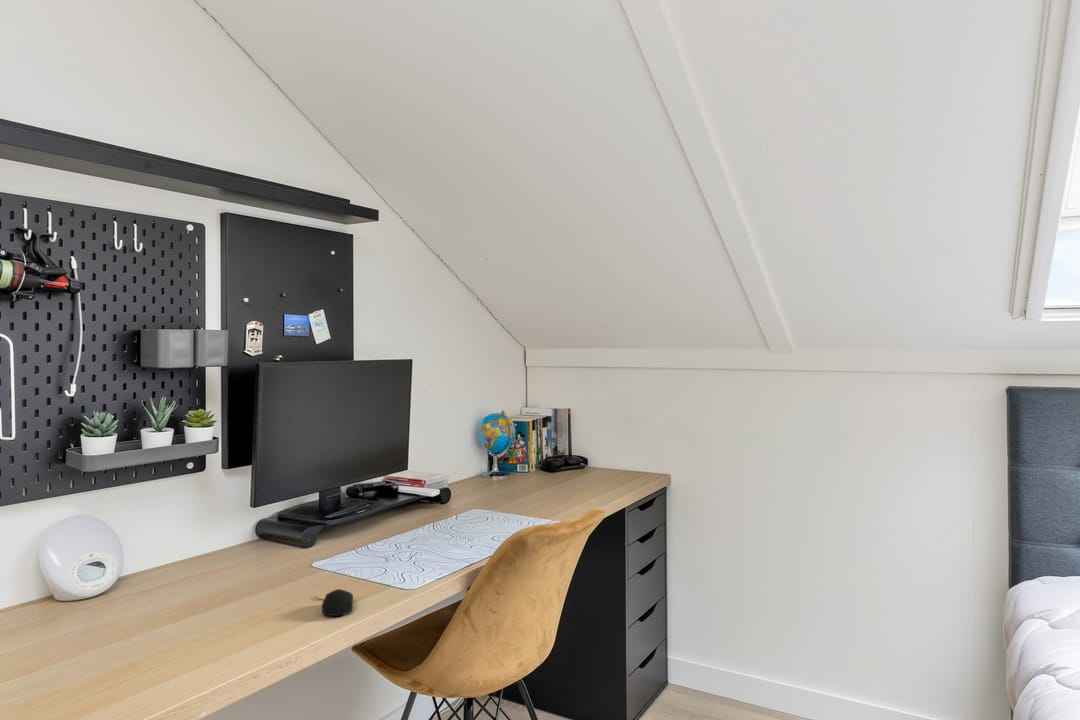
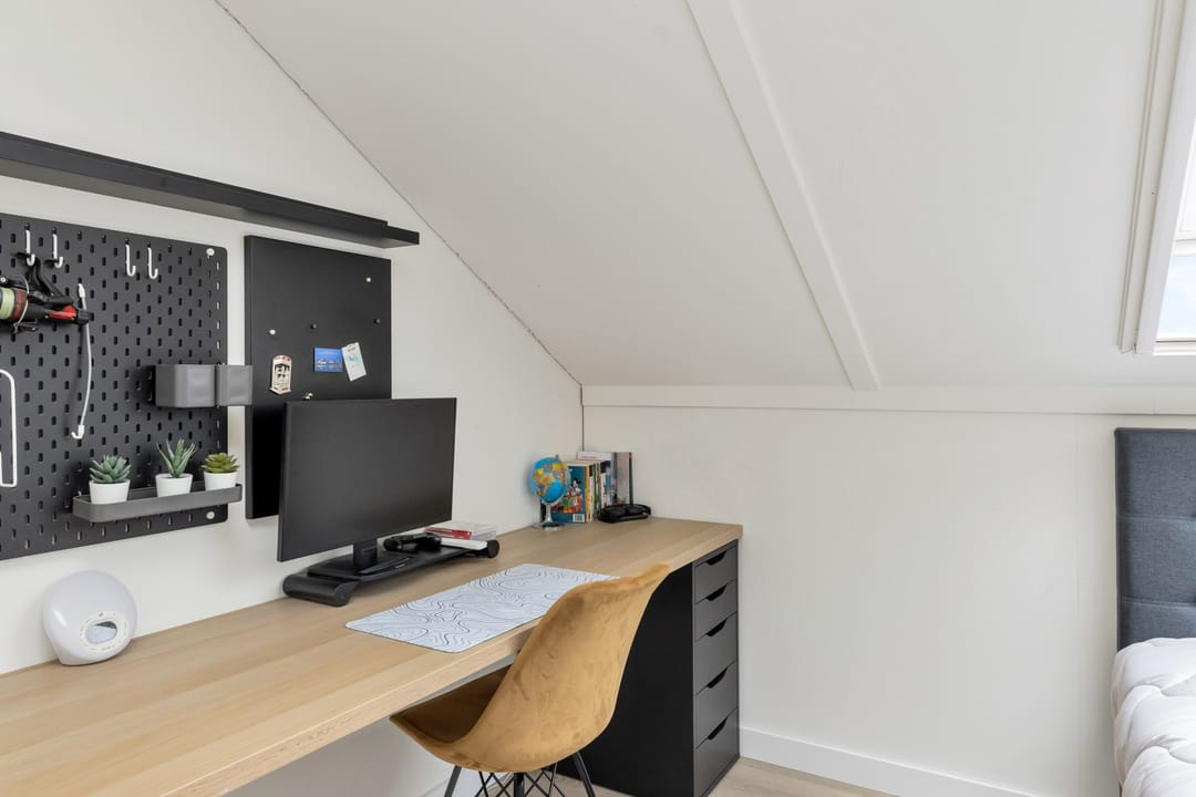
- computer mouse [314,588,354,617]
